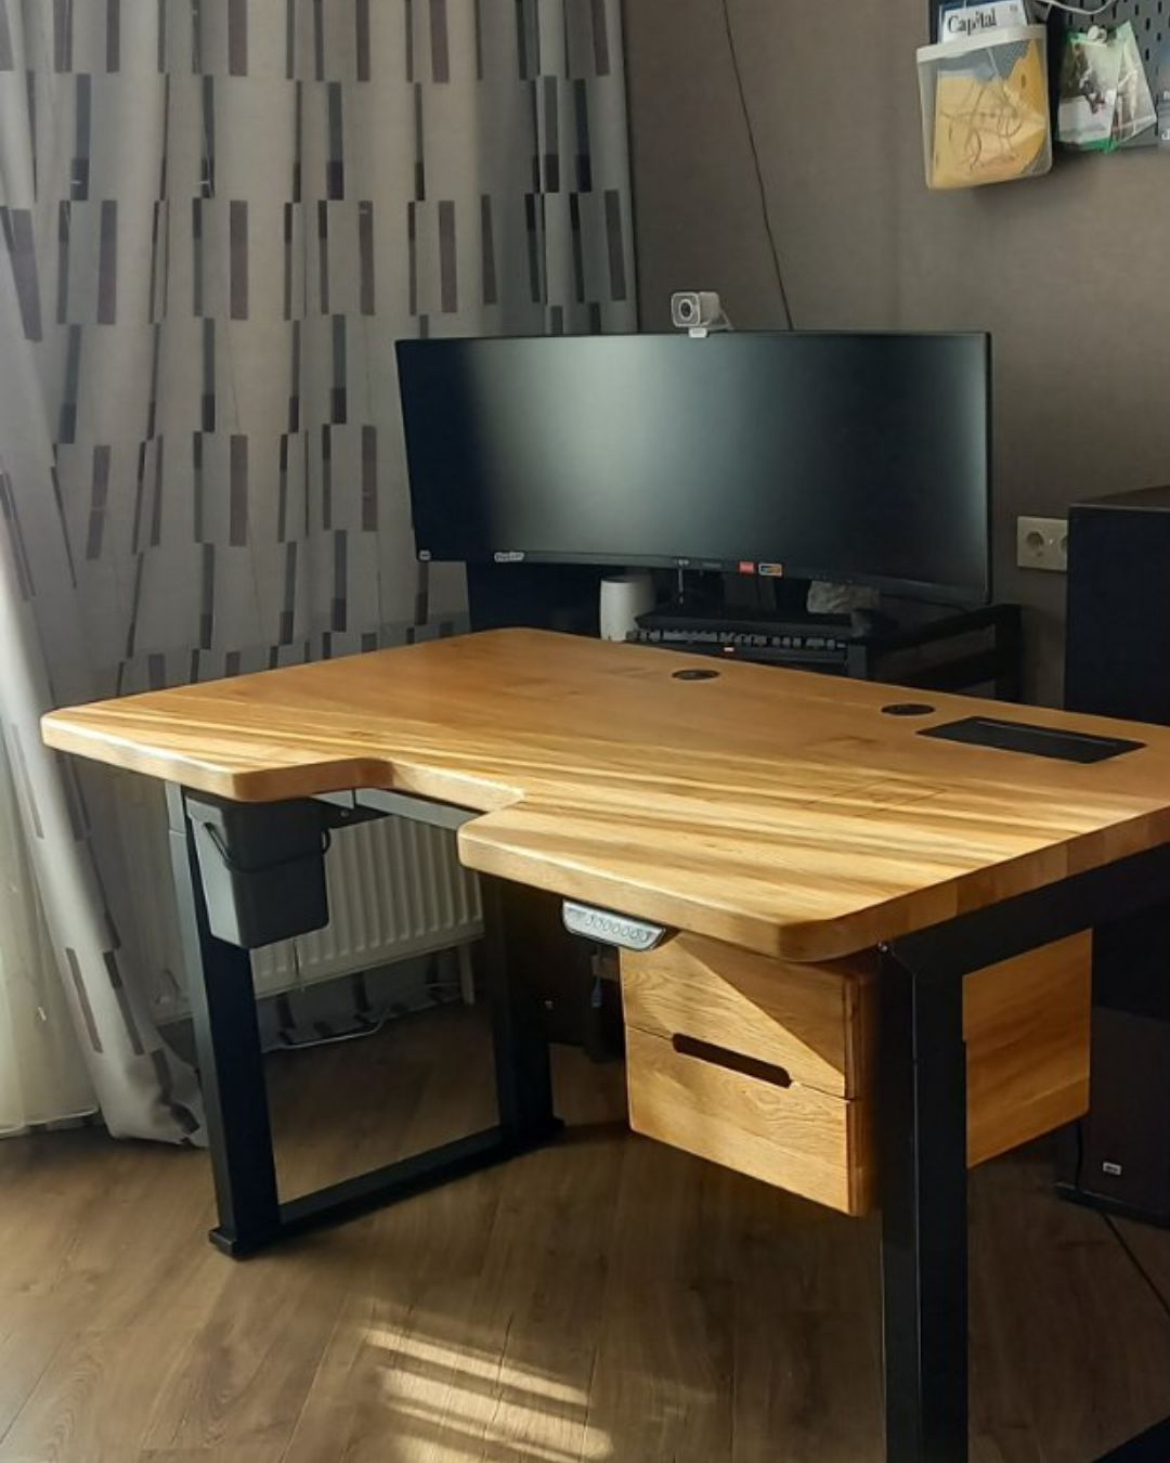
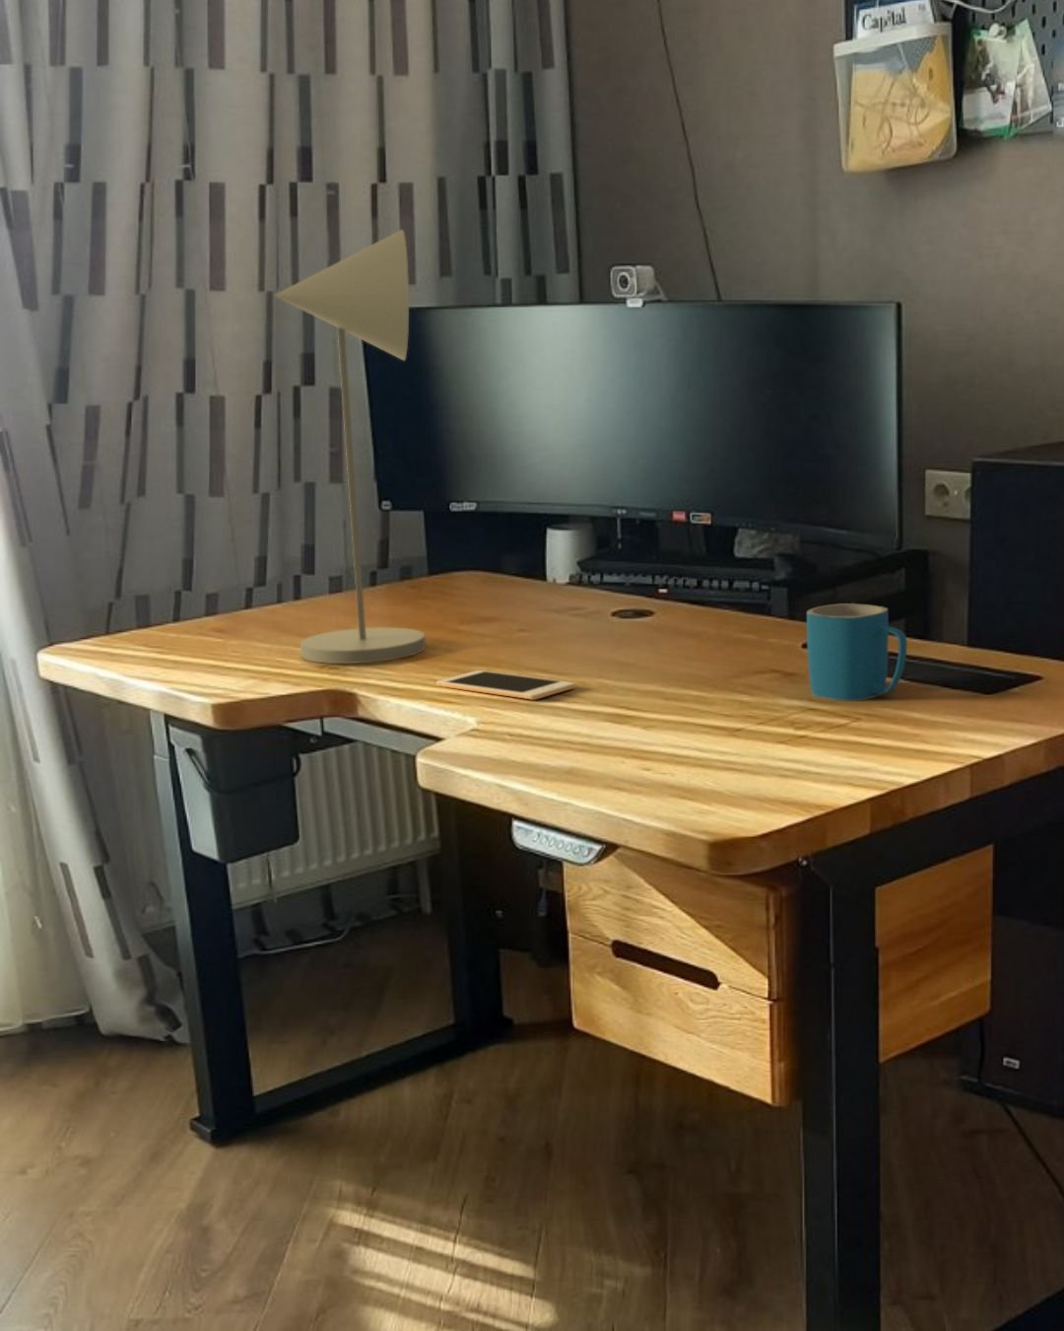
+ mug [806,602,909,702]
+ desk lamp [273,229,427,665]
+ cell phone [435,669,577,701]
